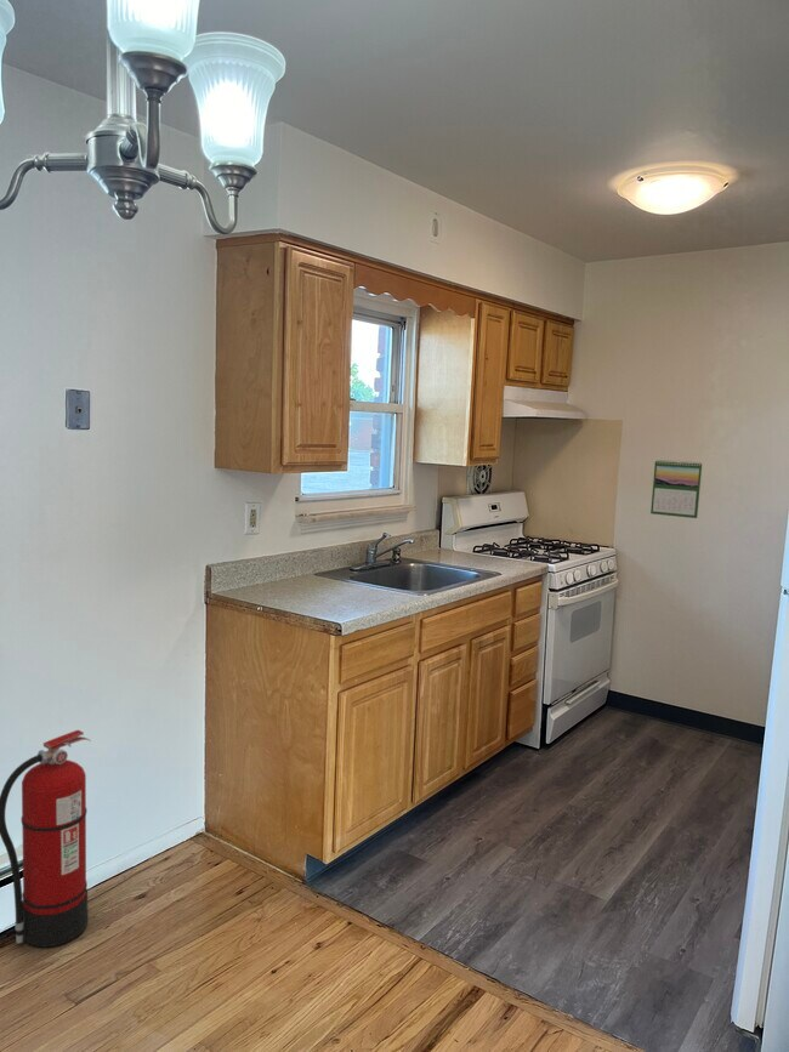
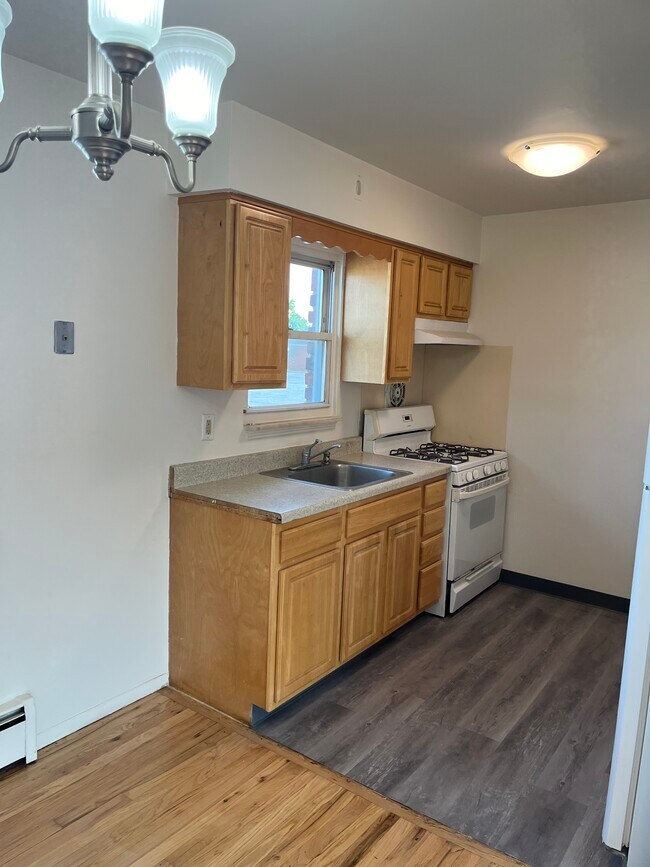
- fire extinguisher [0,729,92,949]
- calendar [649,459,703,519]
